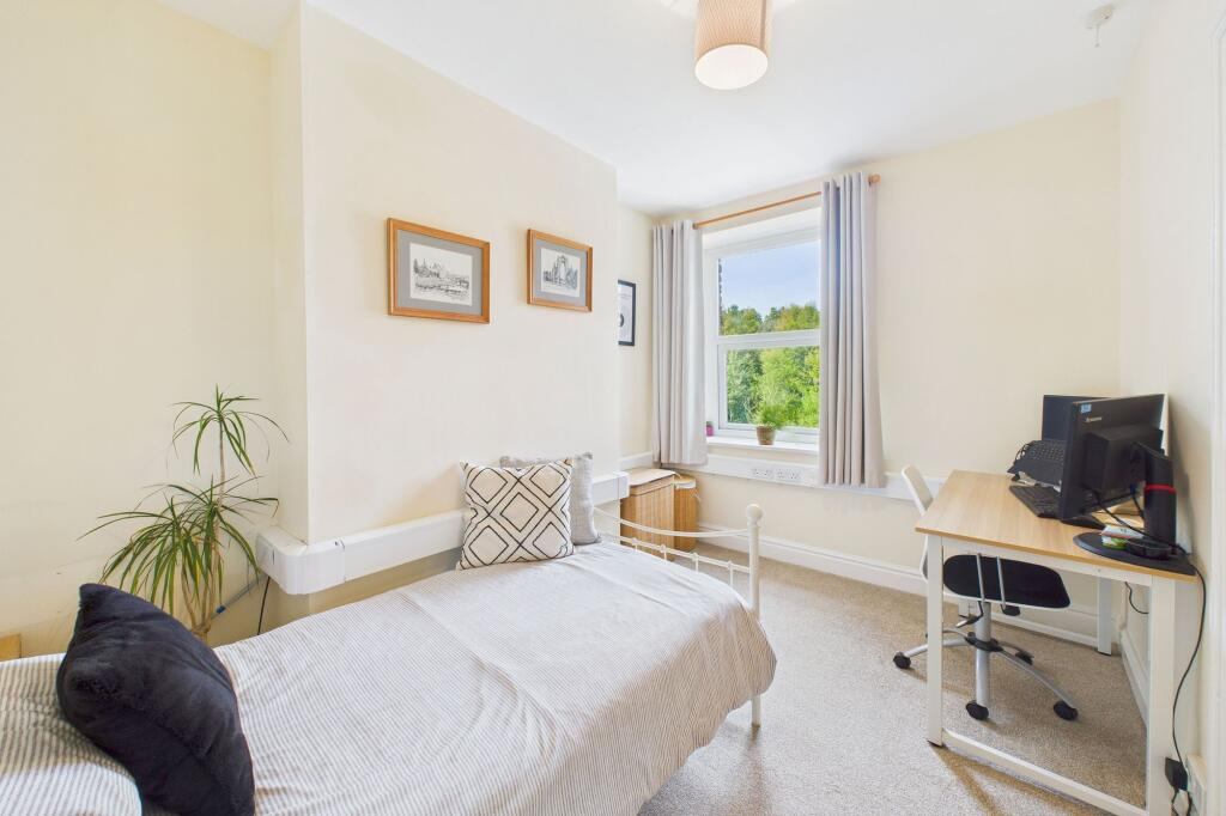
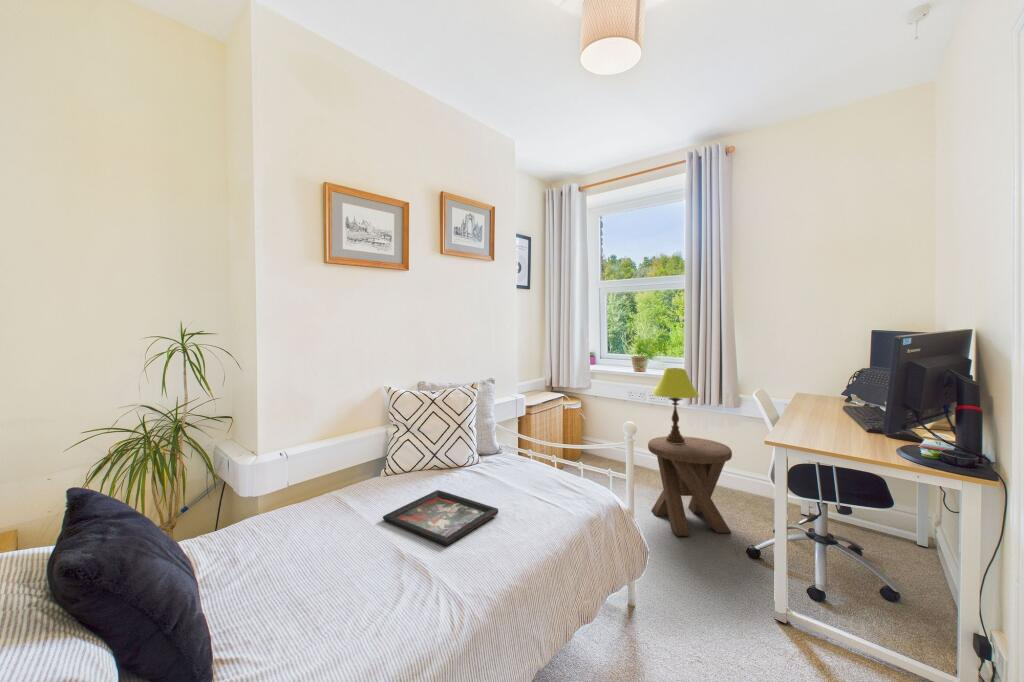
+ table lamp [651,367,701,444]
+ music stool [647,436,733,537]
+ decorative tray [382,489,499,546]
